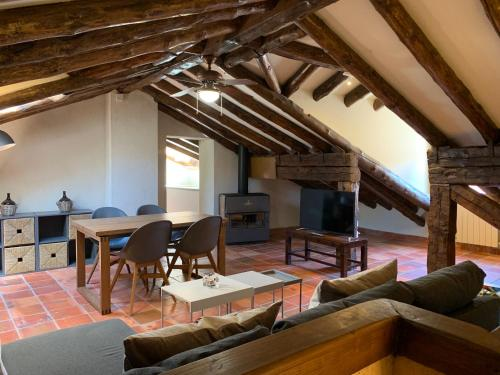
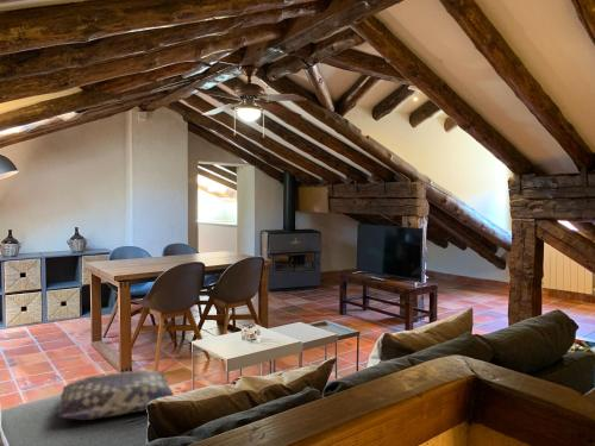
+ cushion [56,369,175,421]
